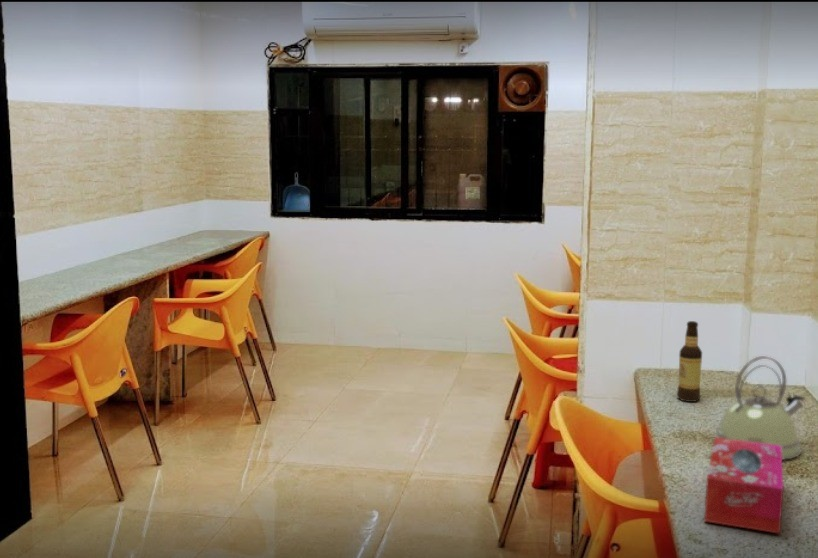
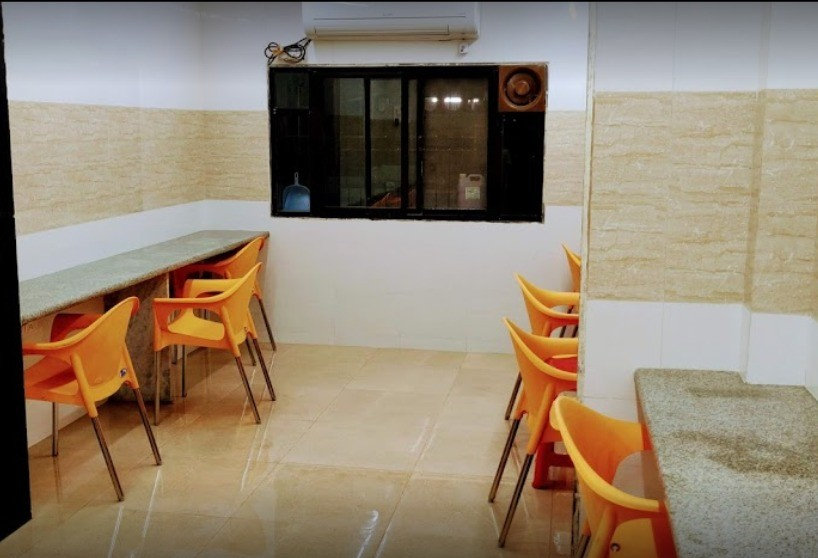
- kettle [713,355,806,461]
- tissue box [703,437,784,535]
- bottle [676,320,703,403]
